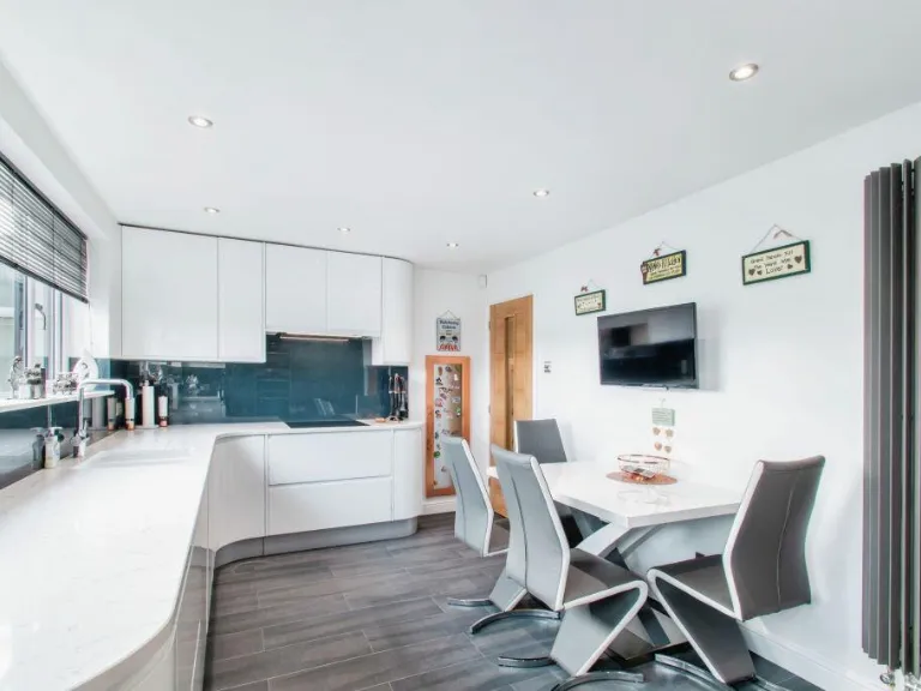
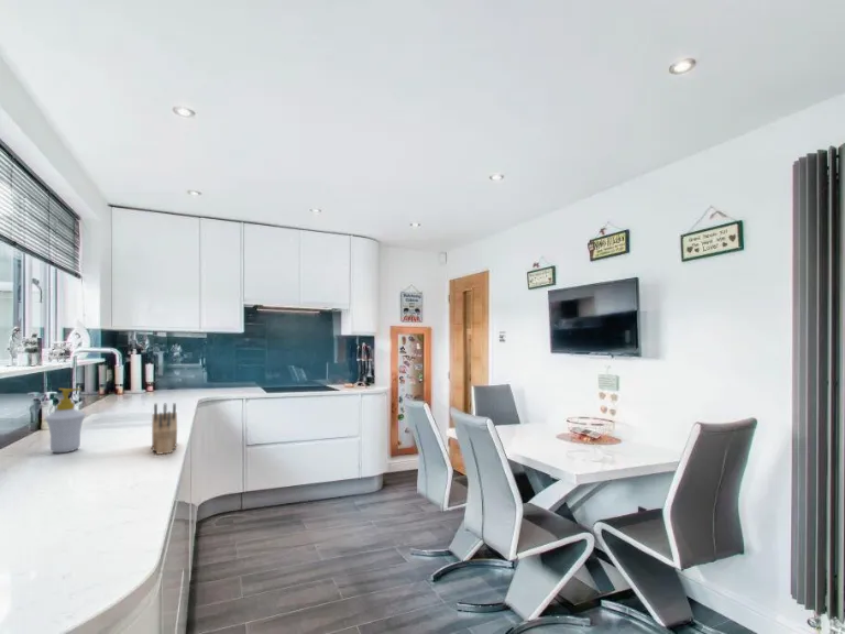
+ soap bottle [44,387,86,453]
+ knife block [151,402,178,456]
